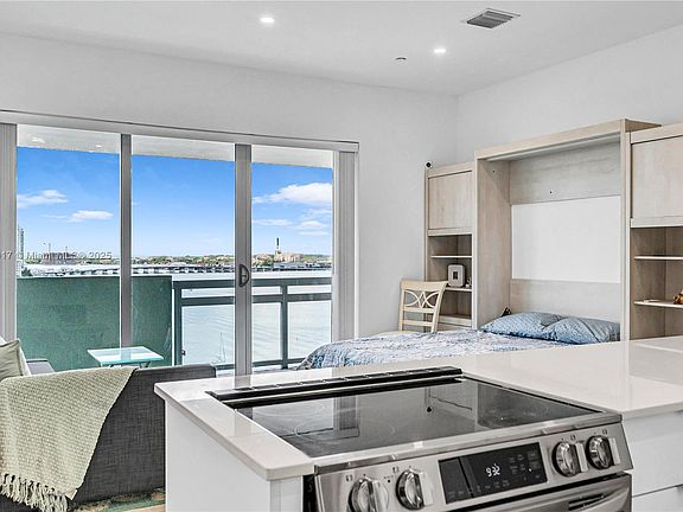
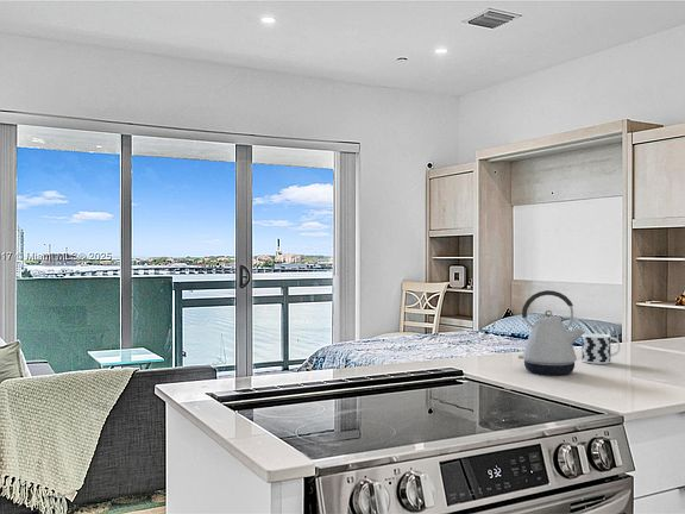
+ cup [580,332,622,365]
+ kettle [517,289,585,376]
